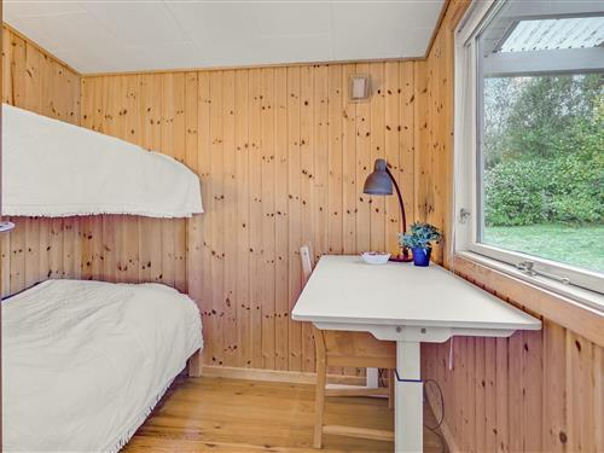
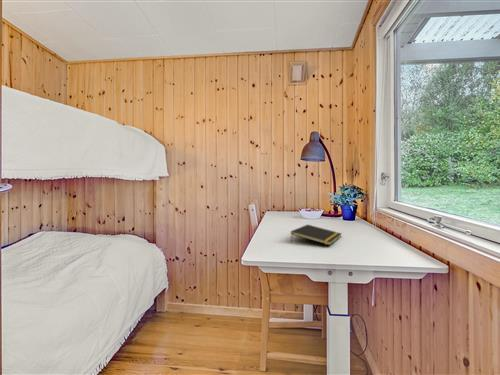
+ notepad [290,224,343,246]
